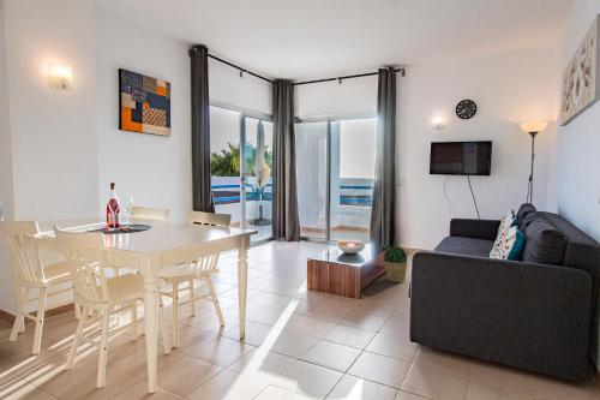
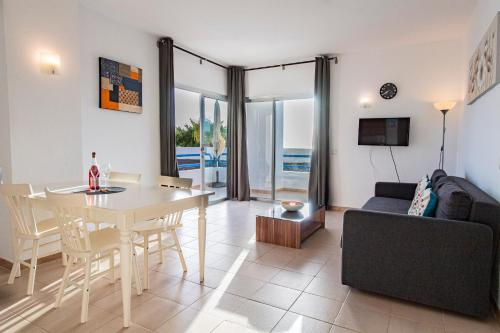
- potted plant [383,245,409,283]
